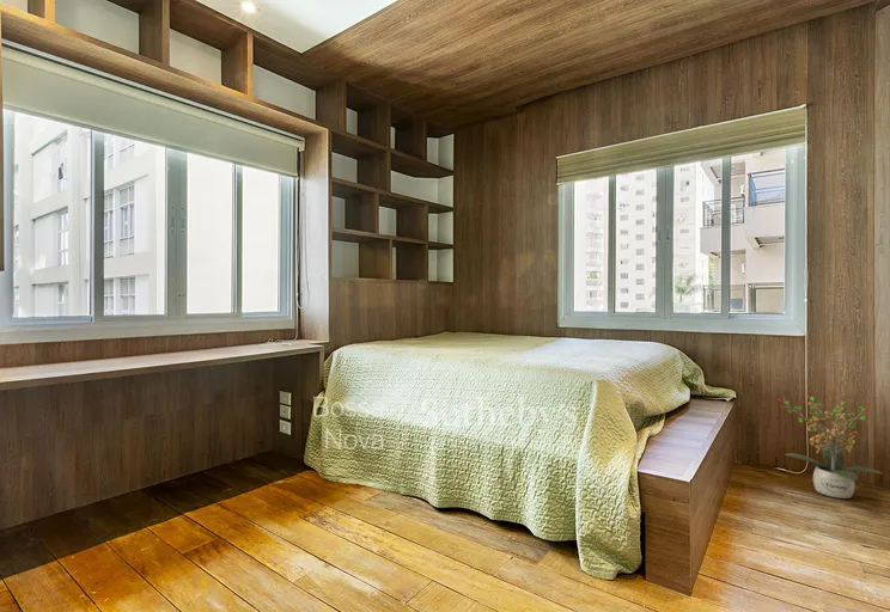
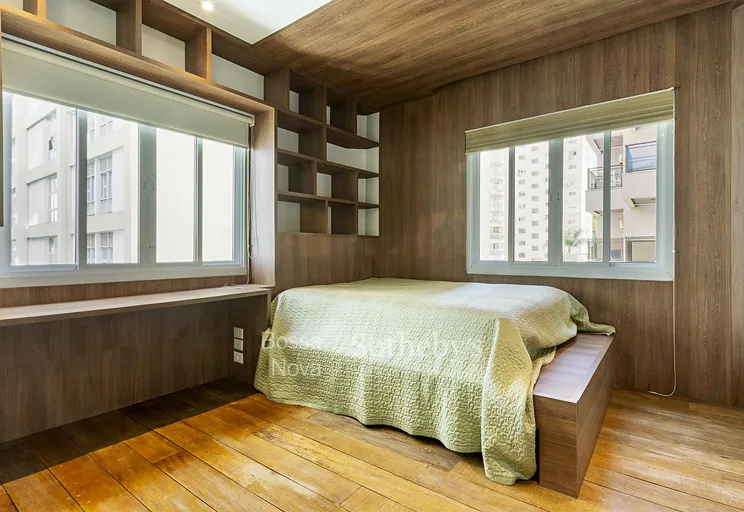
- potted plant [776,393,883,500]
